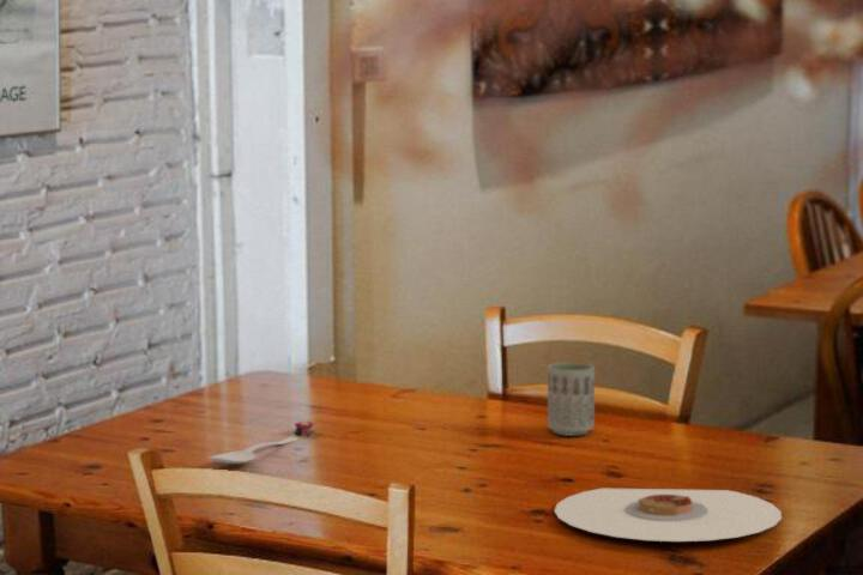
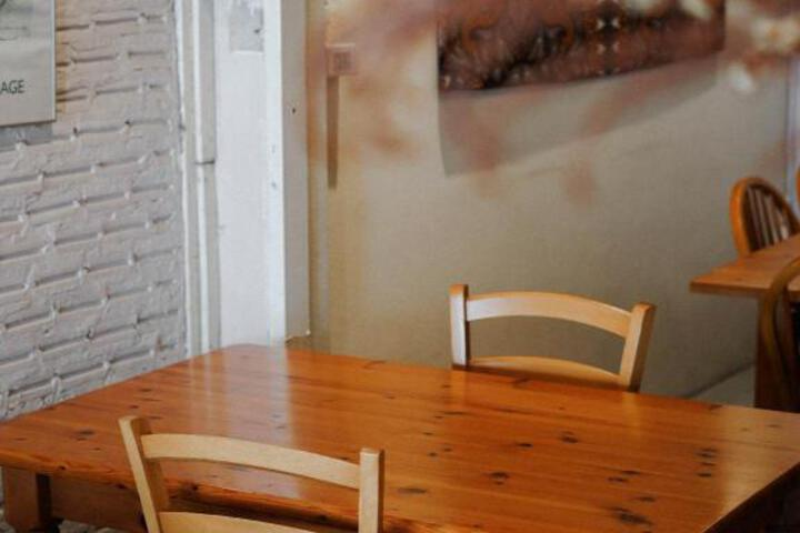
- spoon [206,420,316,465]
- plate [553,488,783,543]
- cup [547,362,596,437]
